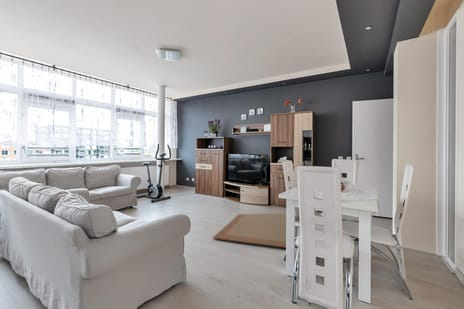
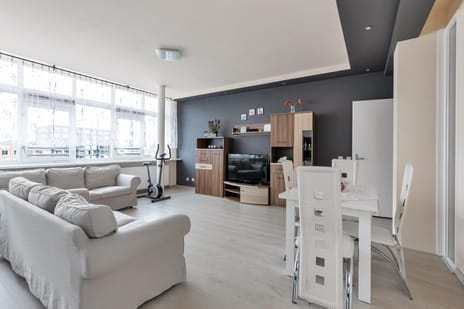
- rug [212,212,287,249]
